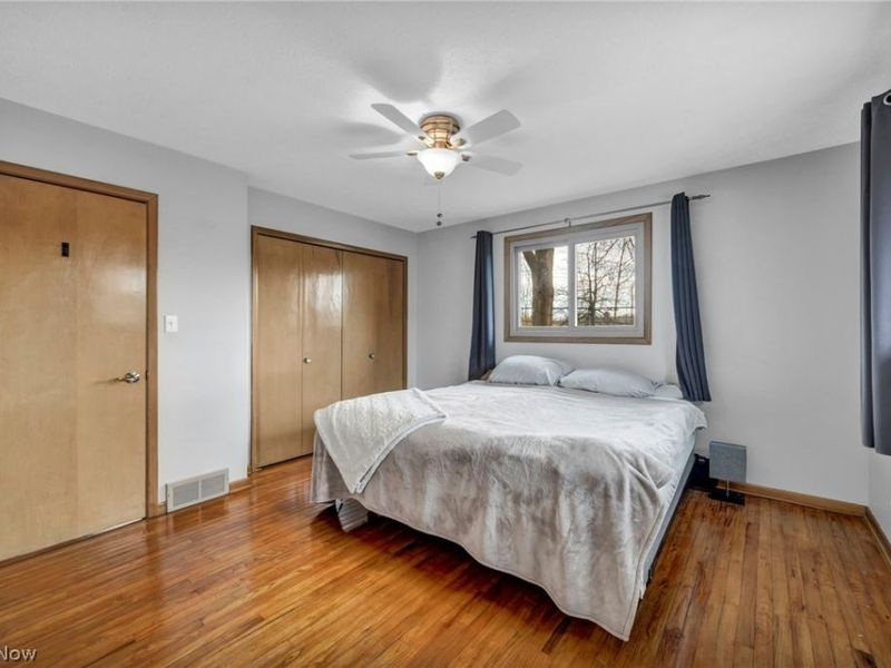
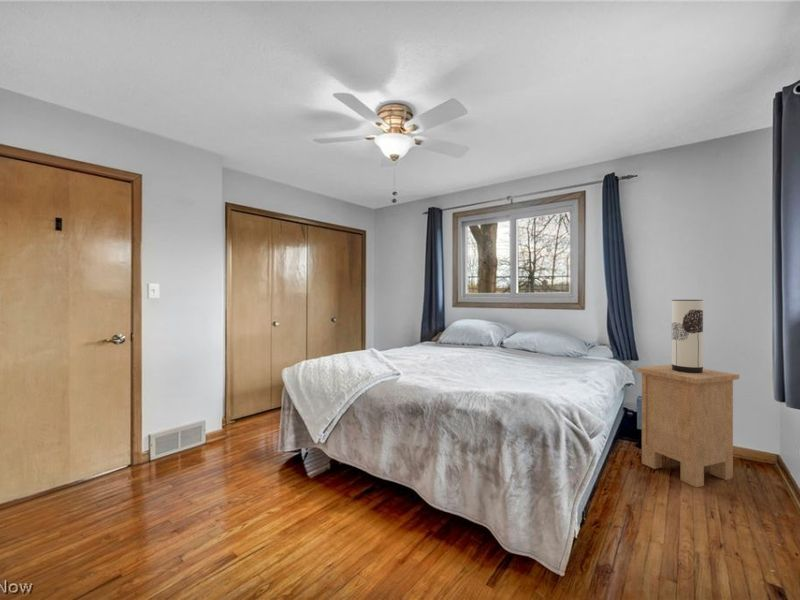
+ nightstand [636,364,740,489]
+ table lamp [671,299,704,373]
